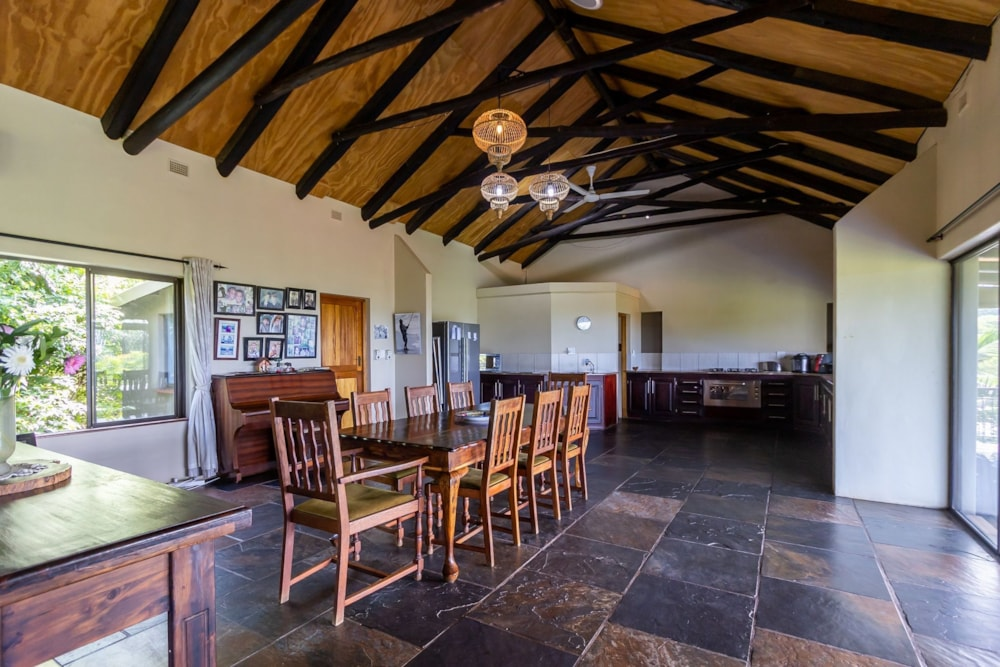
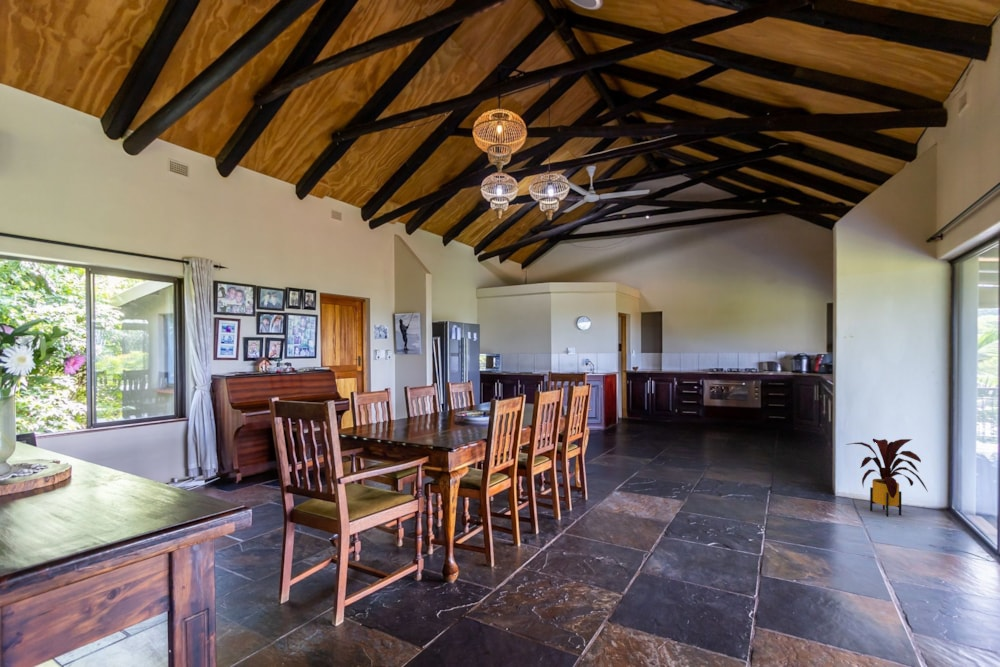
+ house plant [845,438,929,518]
